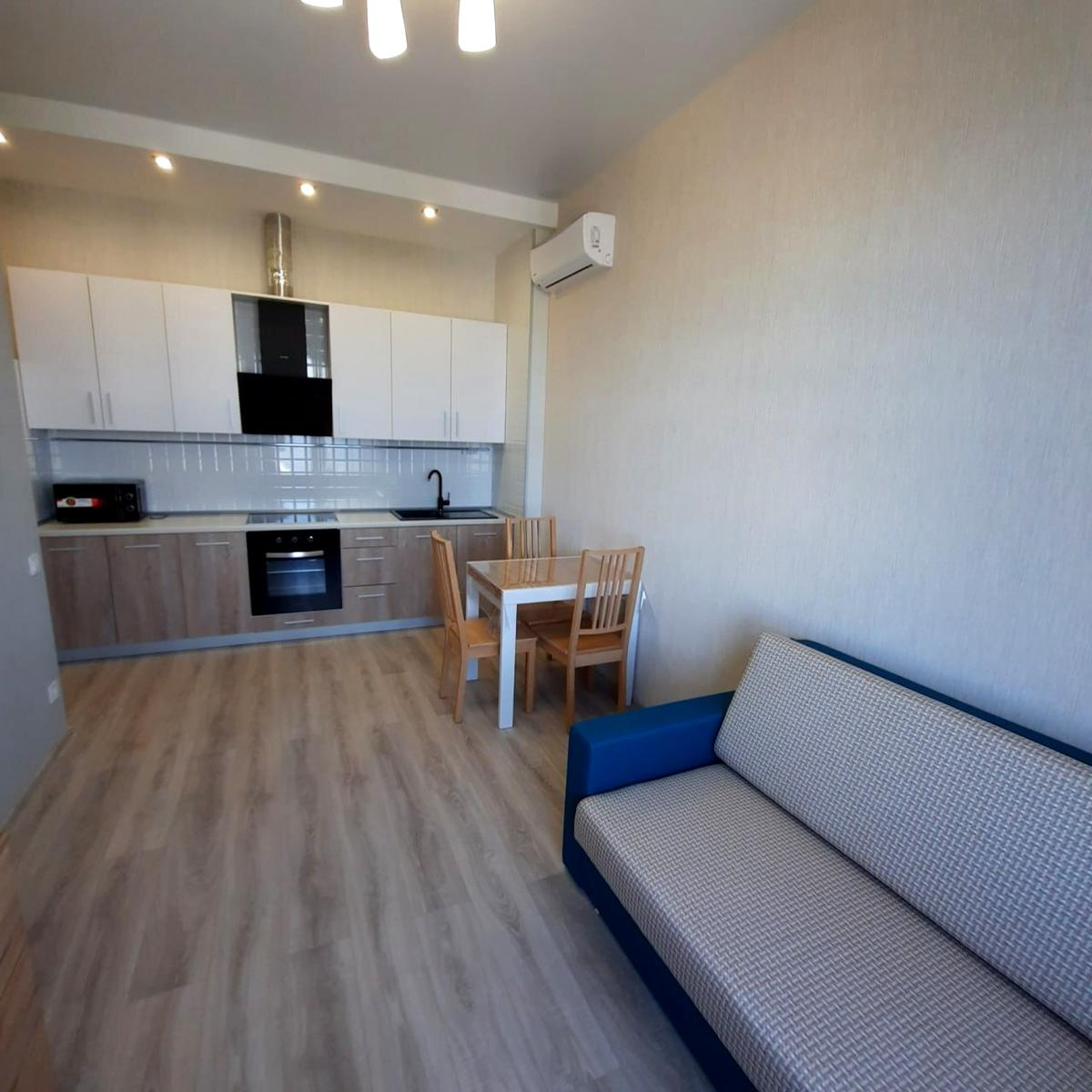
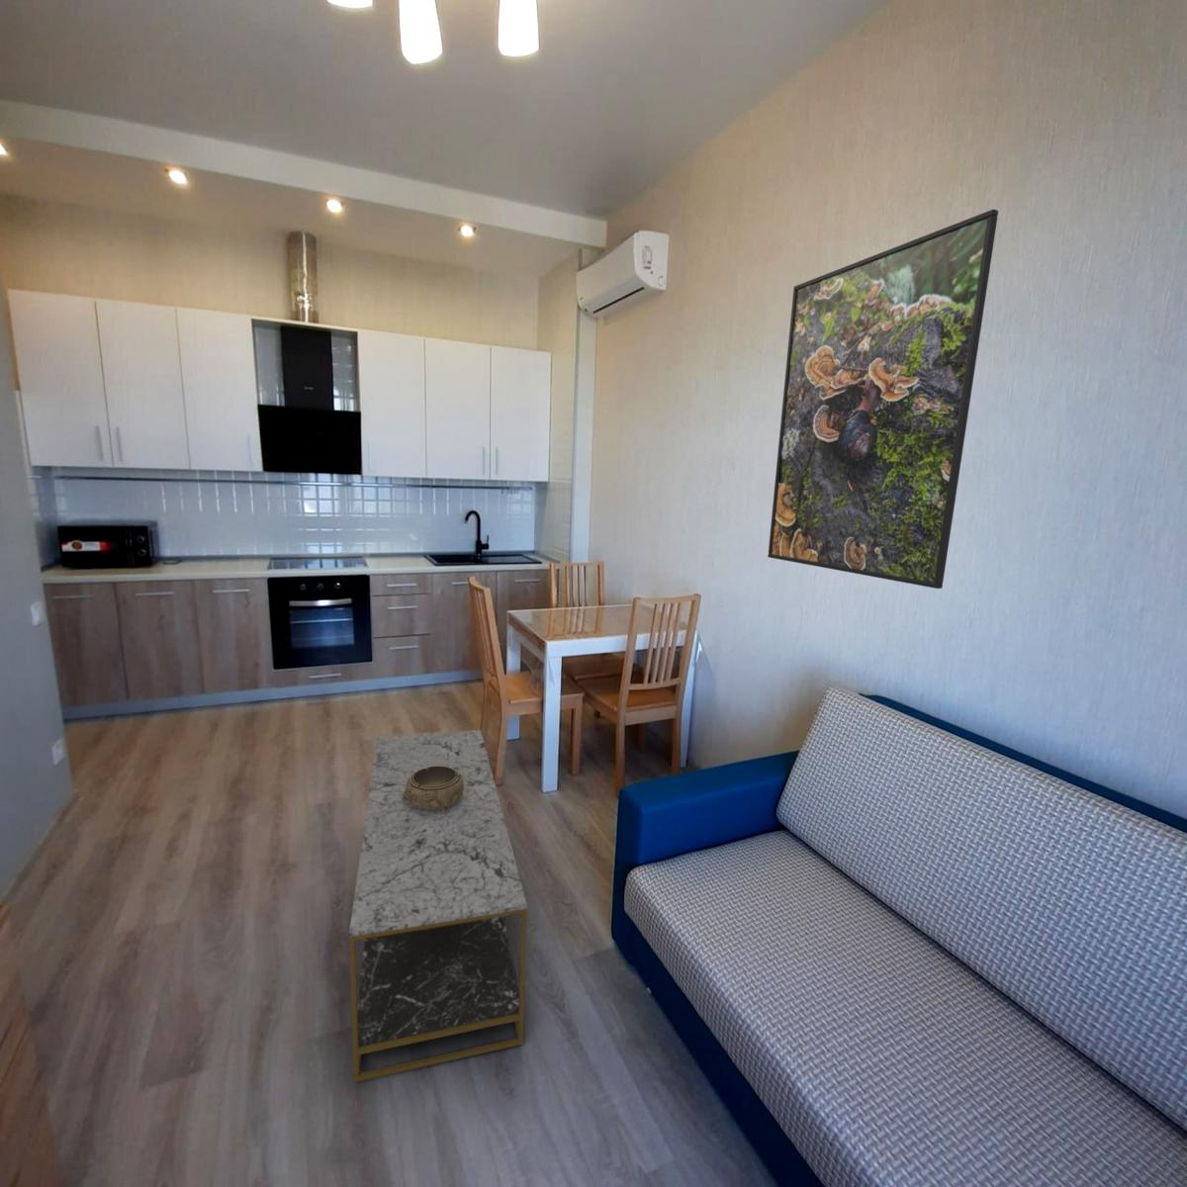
+ coffee table [348,729,528,1083]
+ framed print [766,208,999,589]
+ decorative bowl [401,765,464,814]
